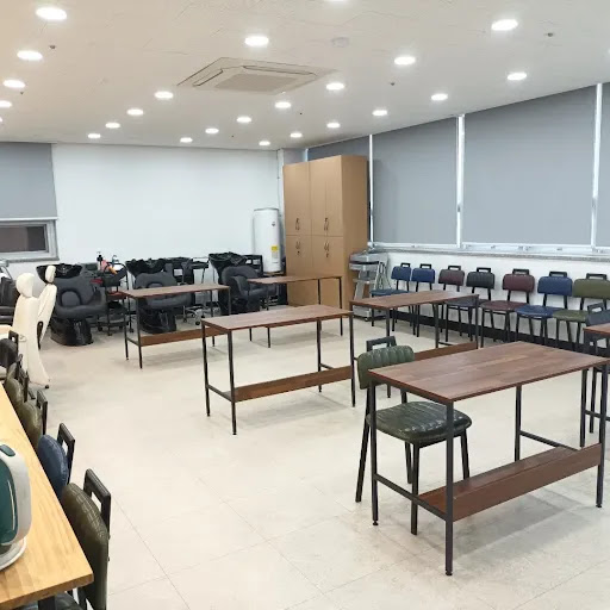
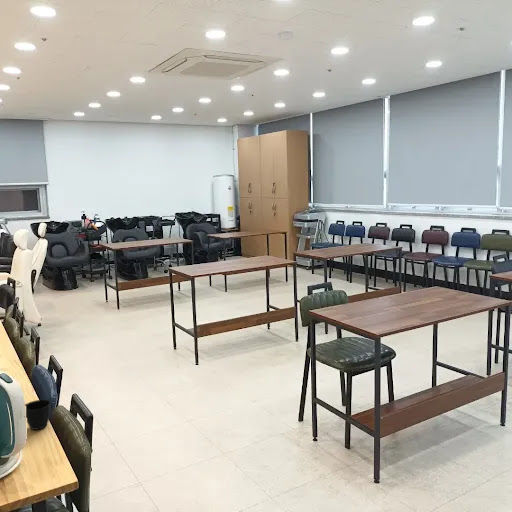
+ cup [24,399,52,431]
